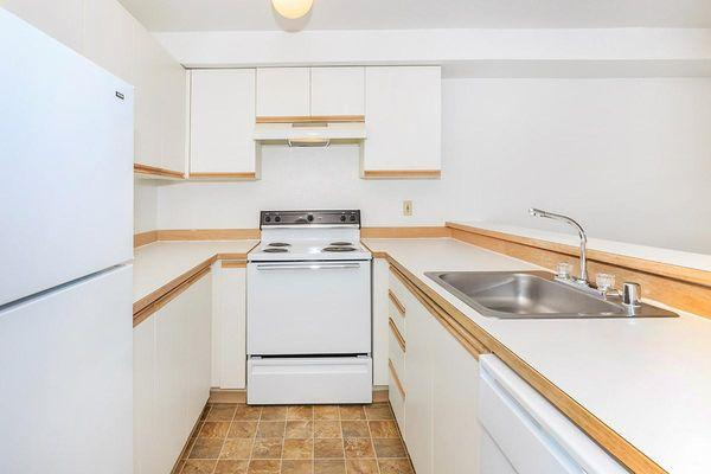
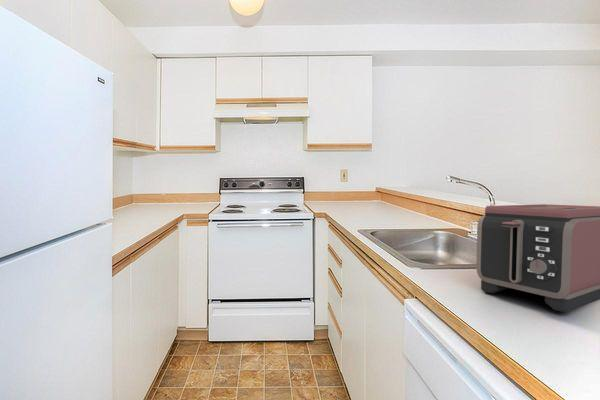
+ toaster [475,203,600,313]
